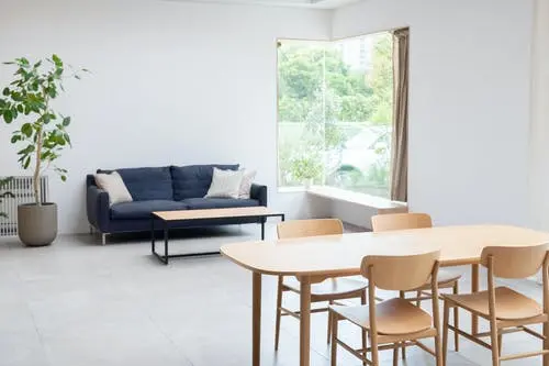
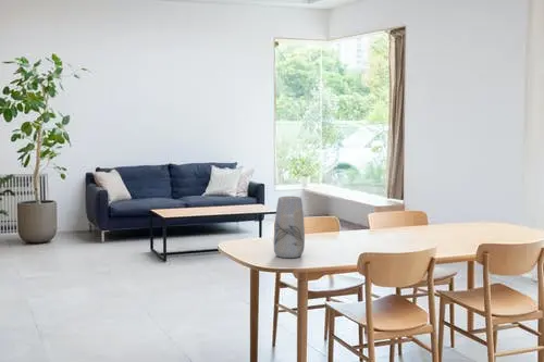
+ vase [273,196,306,259]
